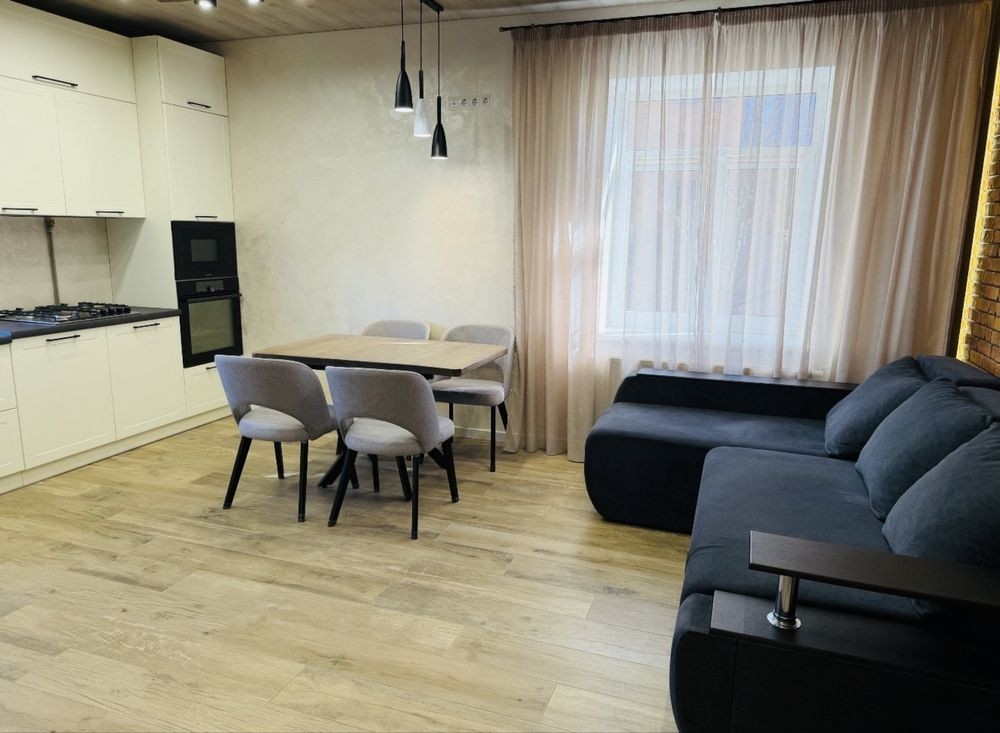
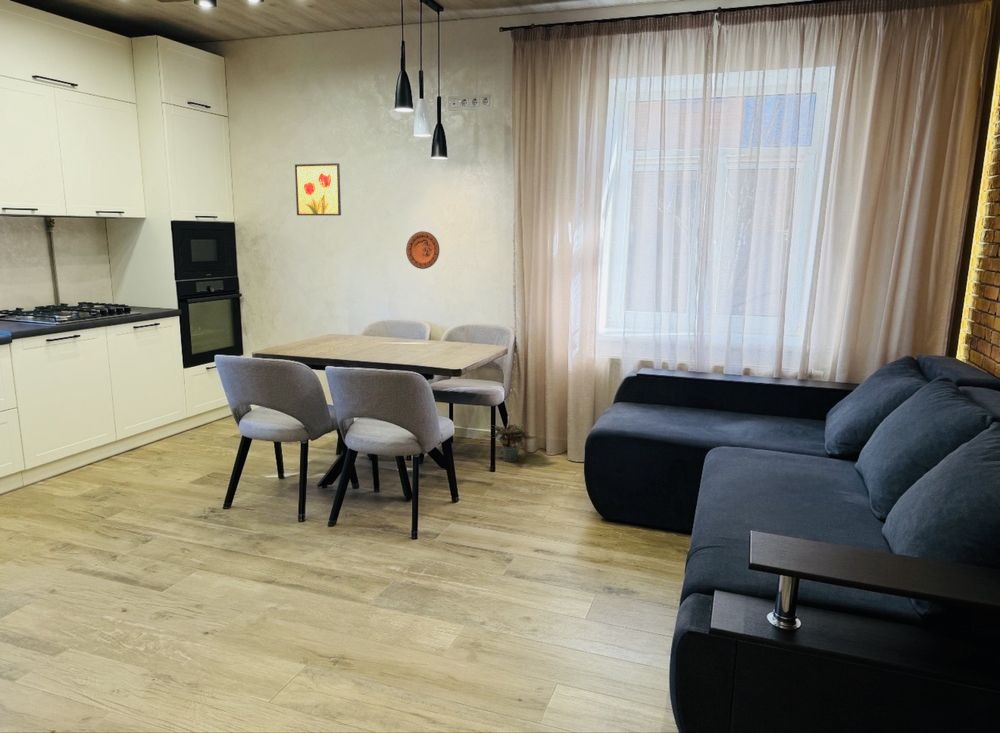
+ decorative plate [405,230,440,270]
+ potted plant [482,423,539,463]
+ wall art [294,162,342,216]
